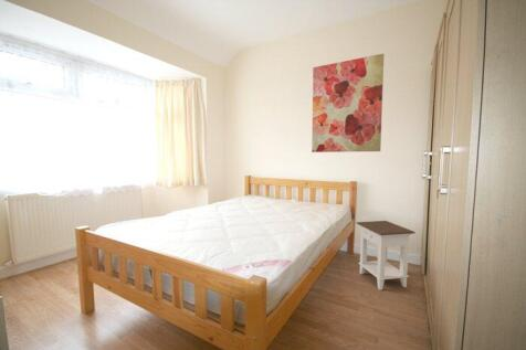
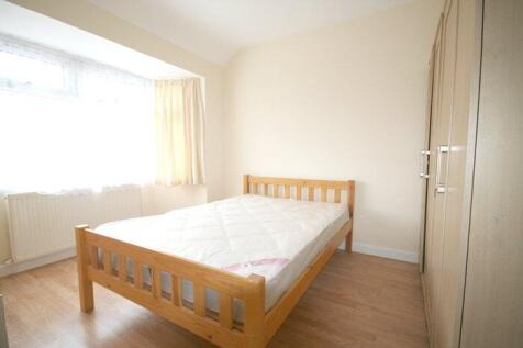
- nightstand [356,220,417,291]
- wall art [311,53,385,153]
